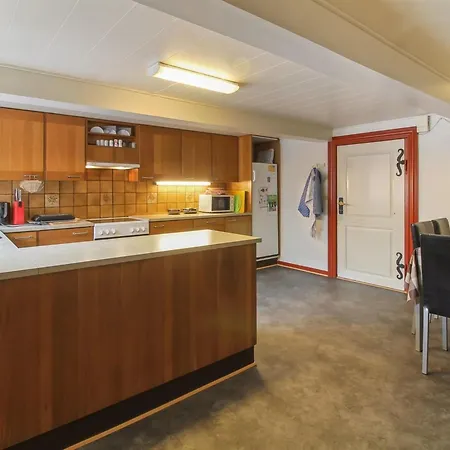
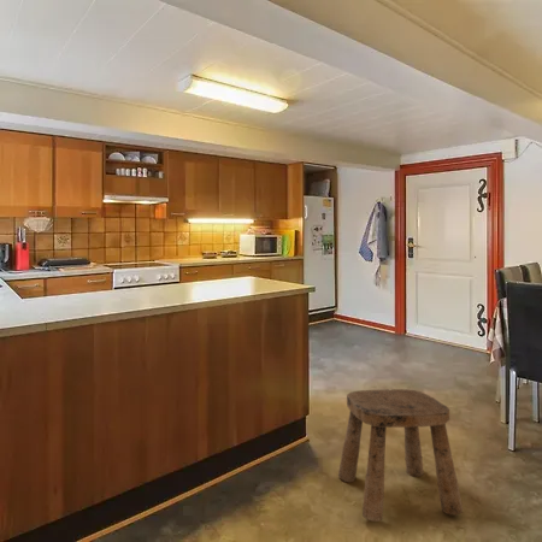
+ stool [337,388,464,523]
